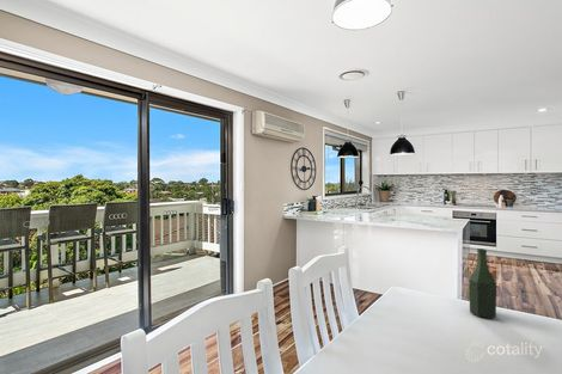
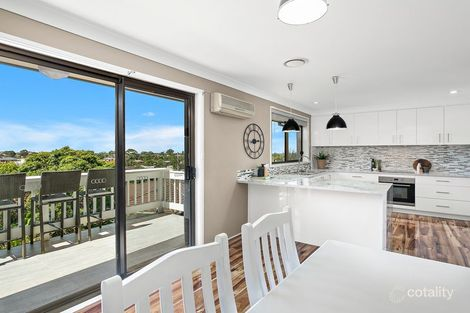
- bottle [468,247,497,319]
